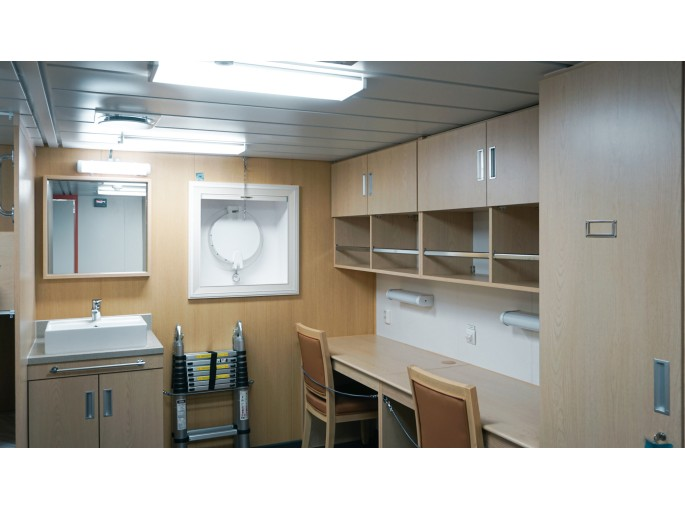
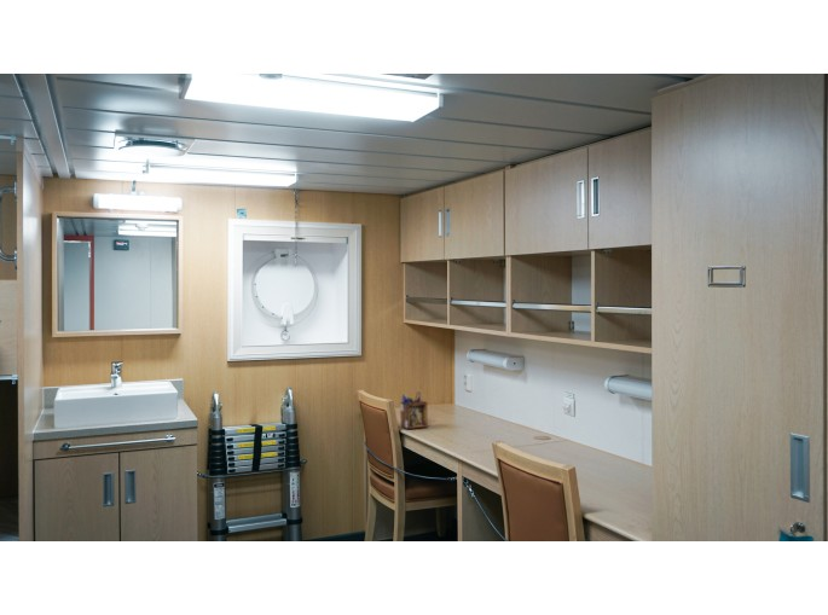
+ desk organizer [399,390,429,430]
